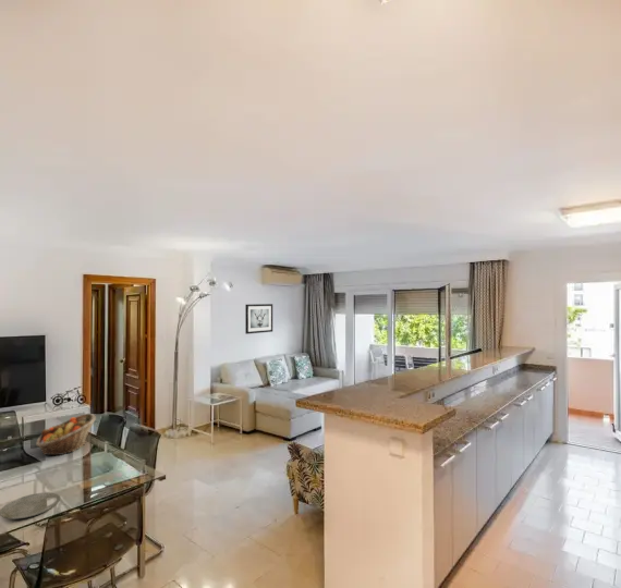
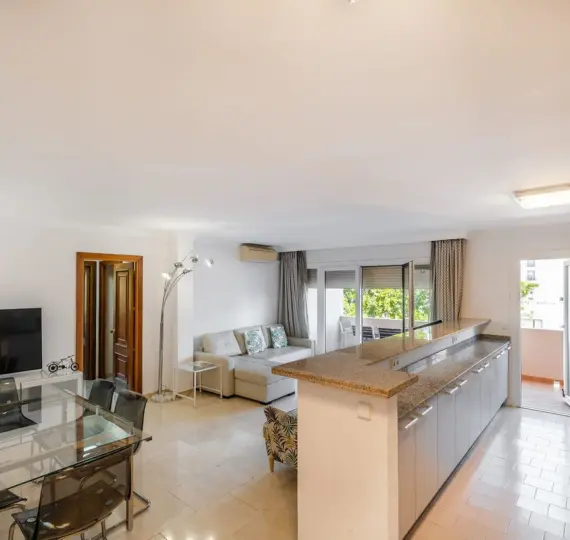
- plate [0,491,61,520]
- wall art [244,303,273,335]
- fruit basket [35,413,97,456]
